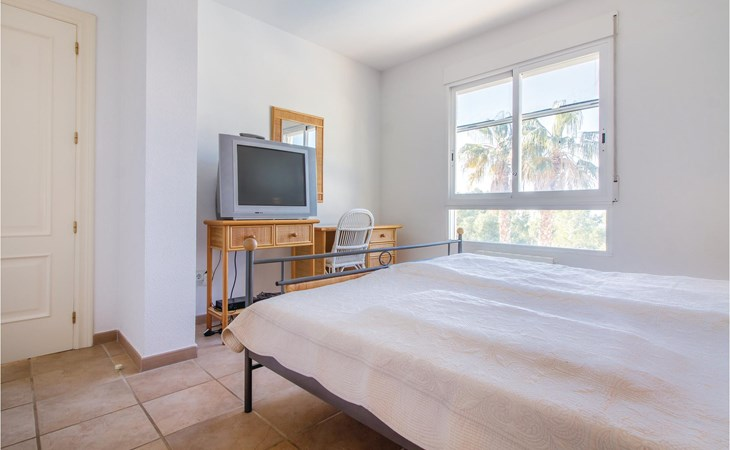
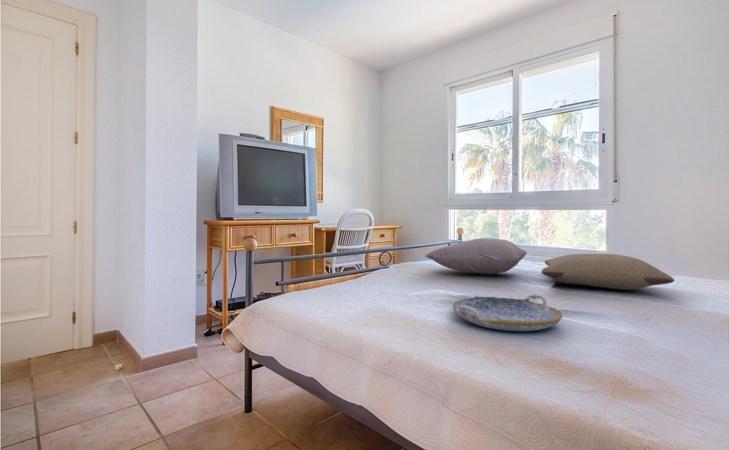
+ pillow [424,237,528,275]
+ serving tray [451,294,564,332]
+ pillow [541,253,675,291]
